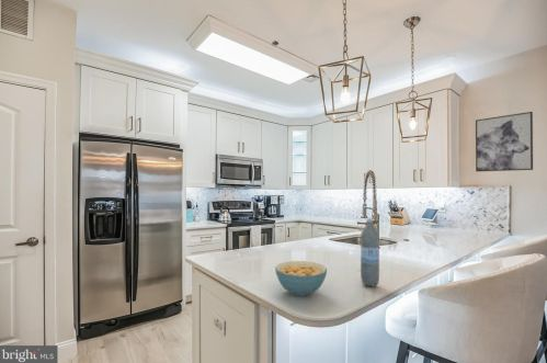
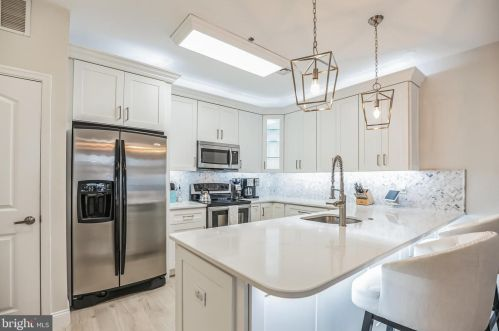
- wall art [475,111,534,172]
- water bottle [360,217,380,287]
- cereal bowl [274,260,328,297]
